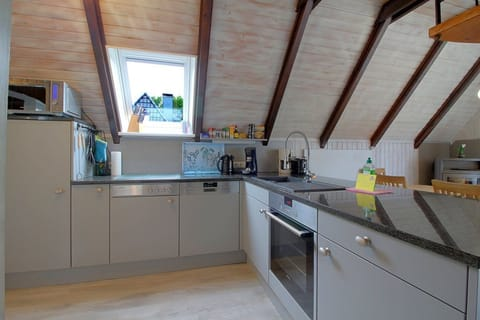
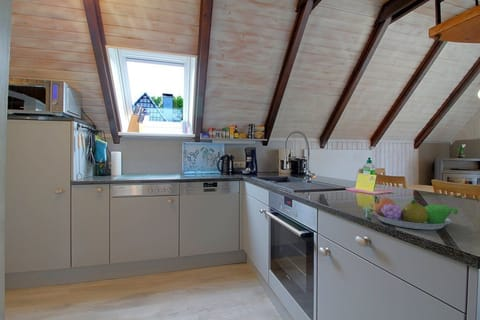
+ fruit bowl [372,196,459,231]
